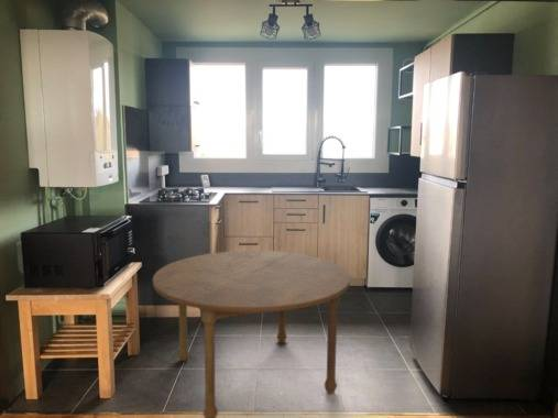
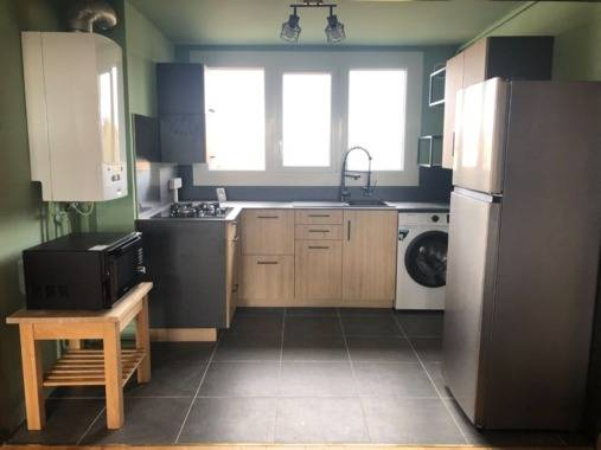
- dining table [152,250,351,418]
